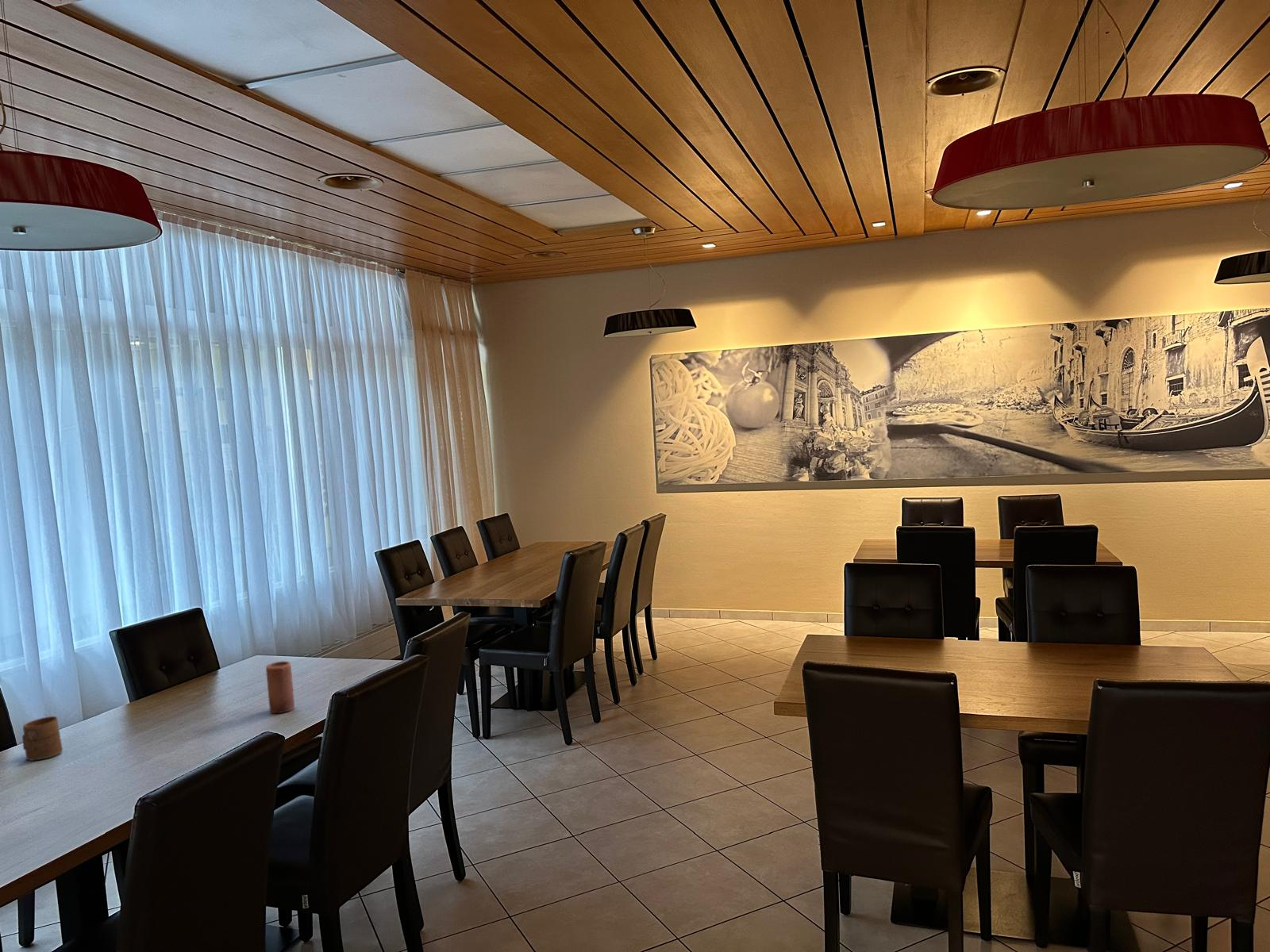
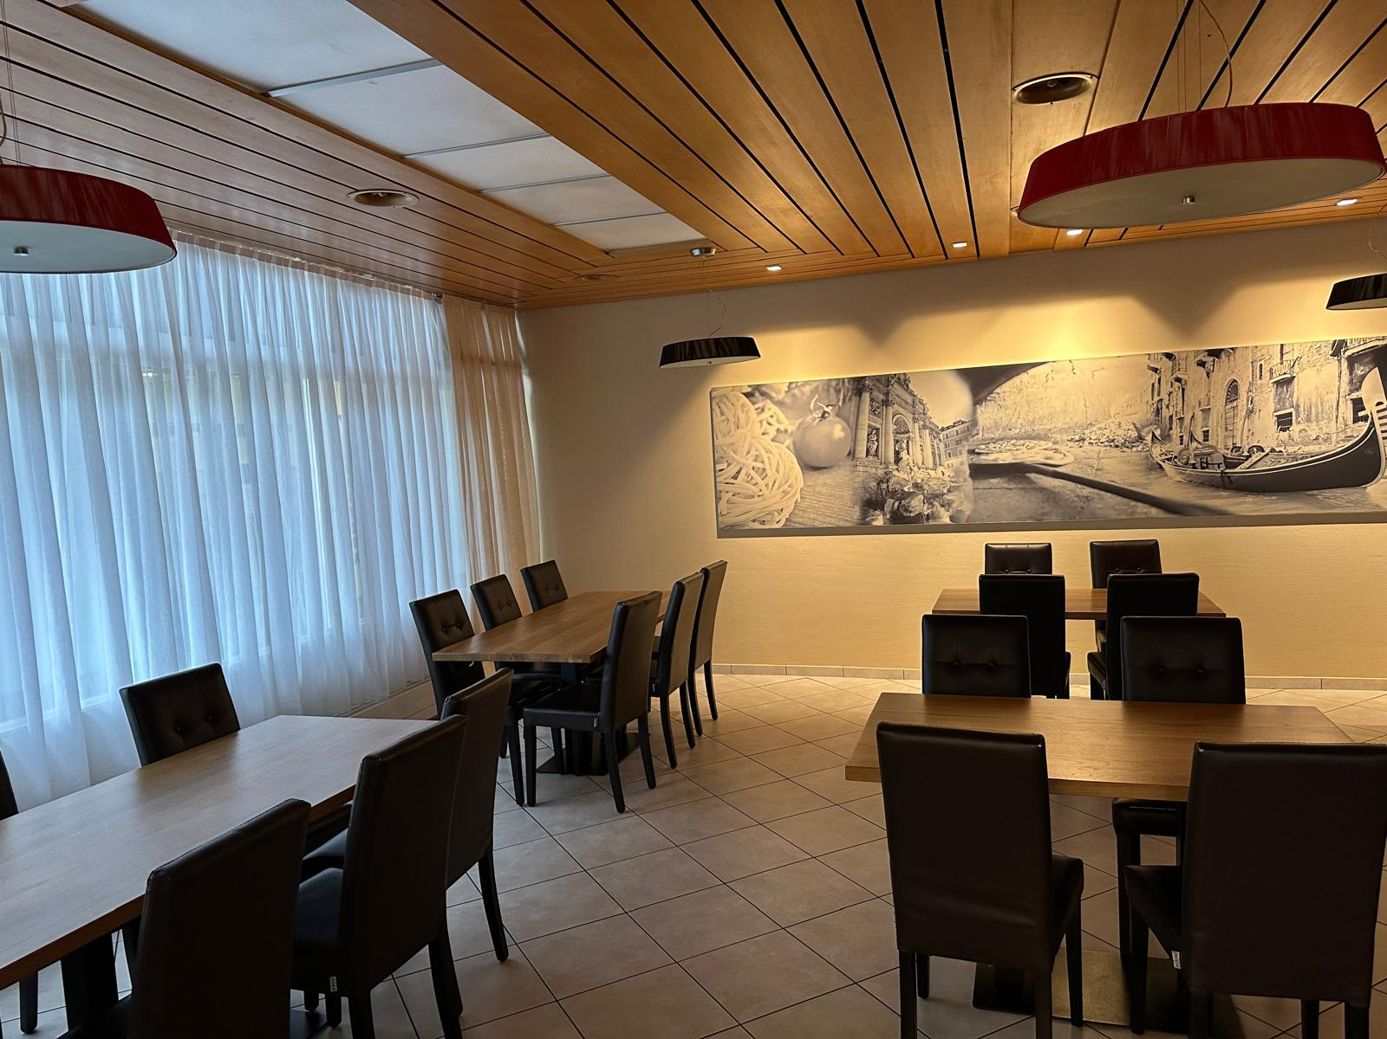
- candle [265,660,295,714]
- cup [21,716,64,762]
